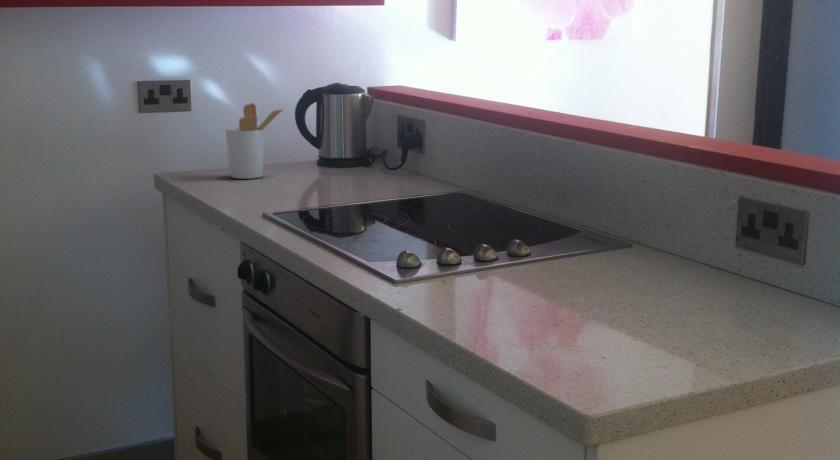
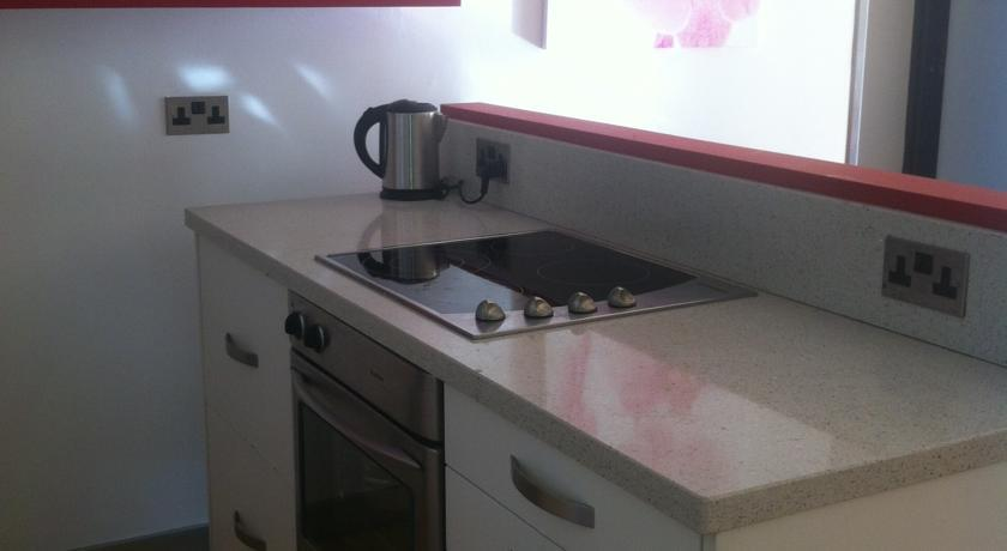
- utensil holder [225,102,285,180]
